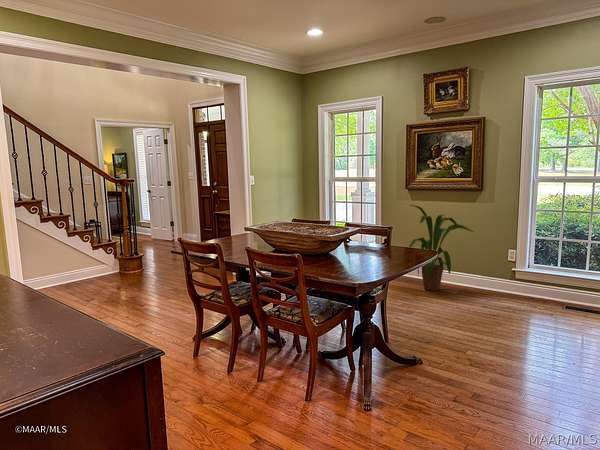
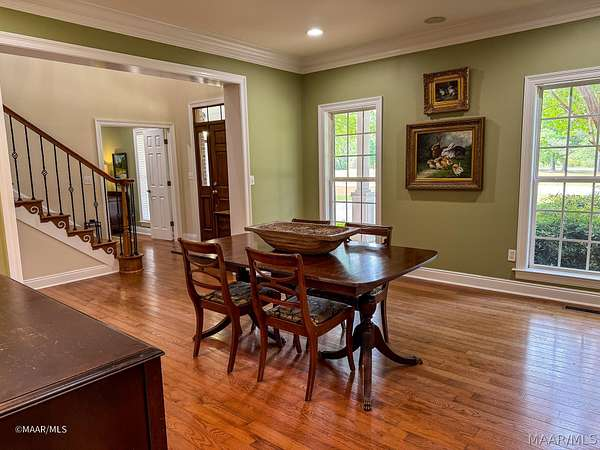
- house plant [408,204,474,292]
